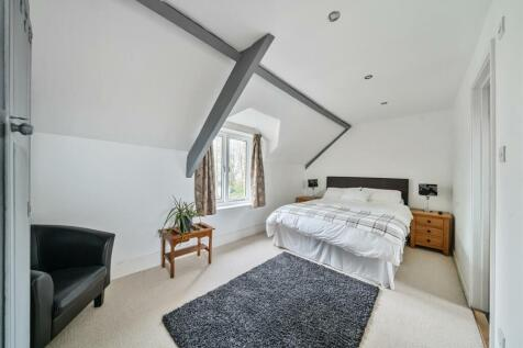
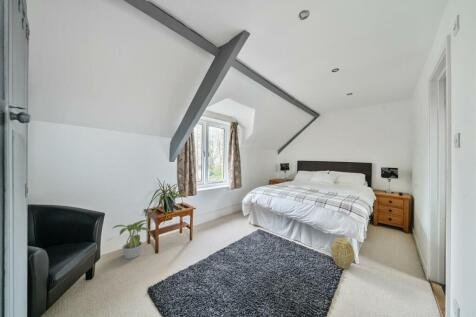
+ potted plant [111,219,151,260]
+ woven basket [329,237,355,269]
